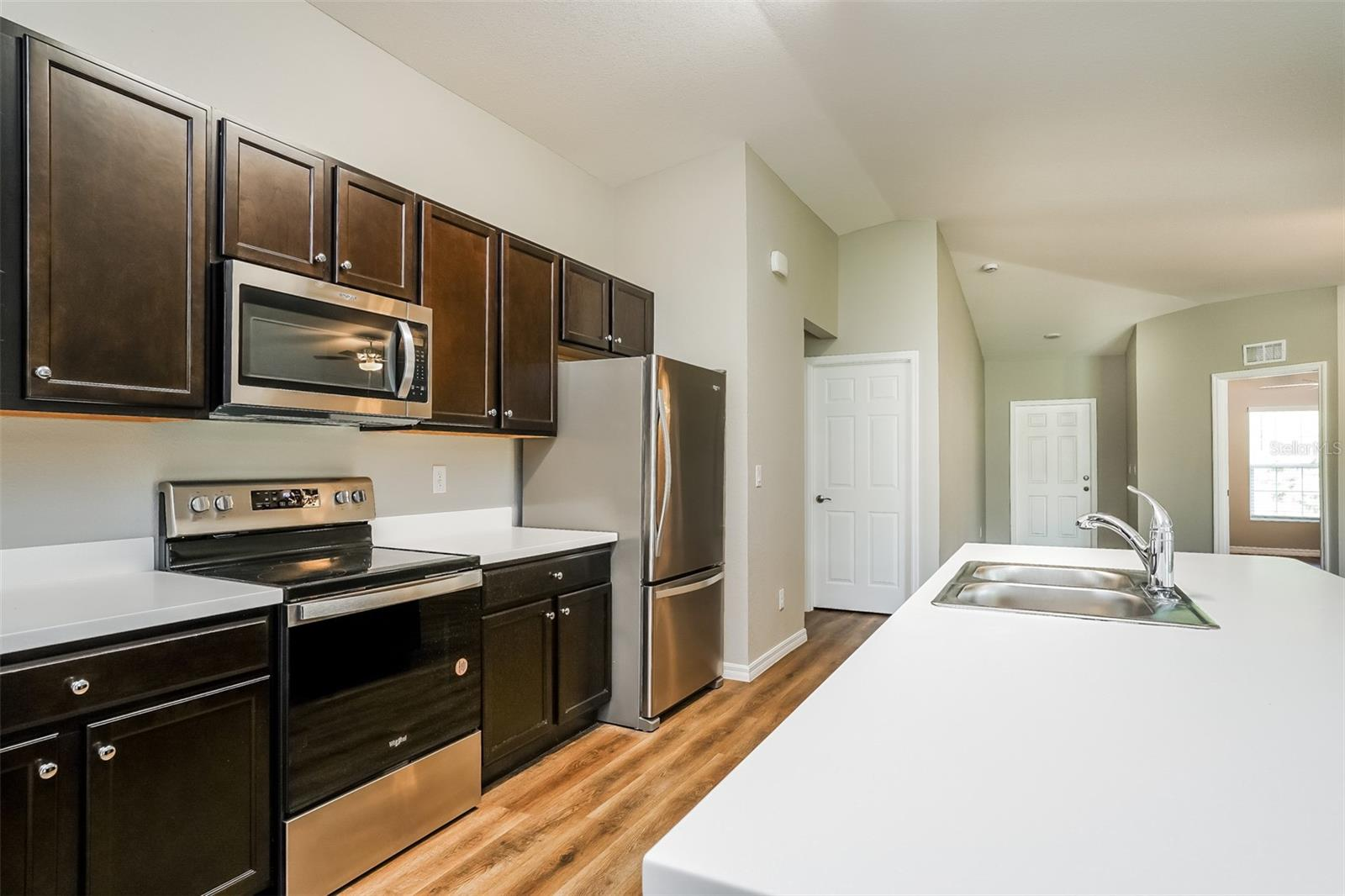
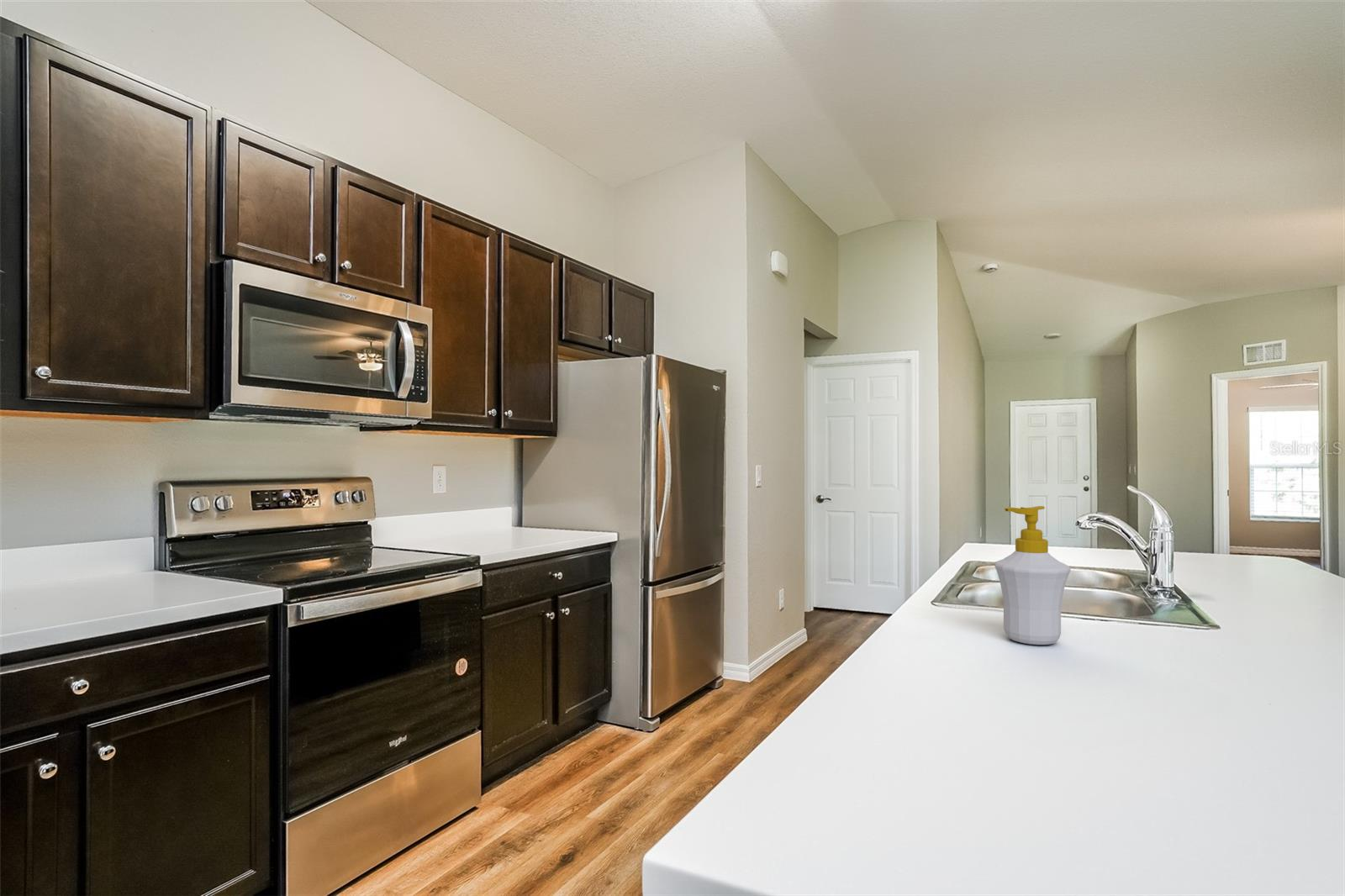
+ soap bottle [994,505,1072,646]
